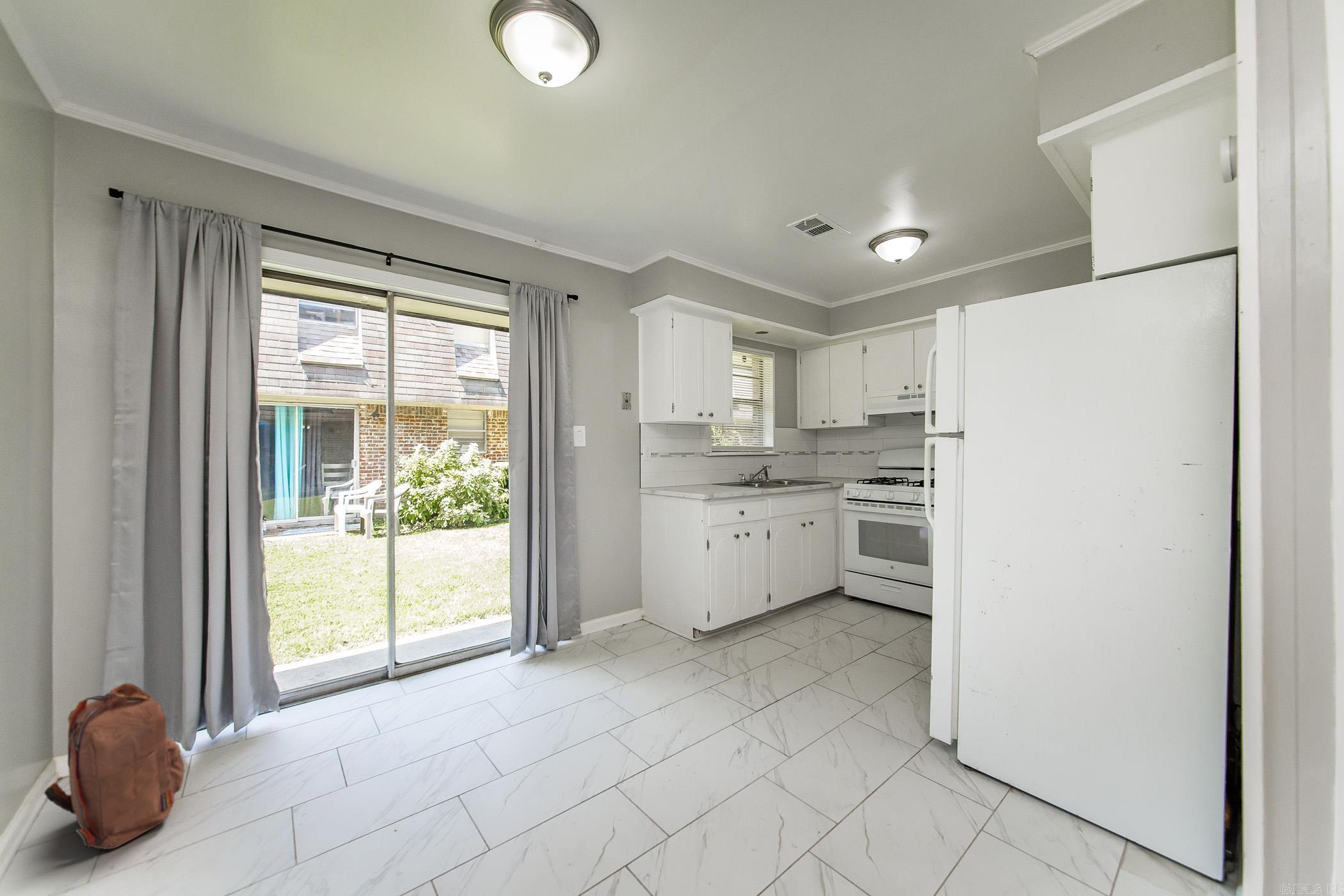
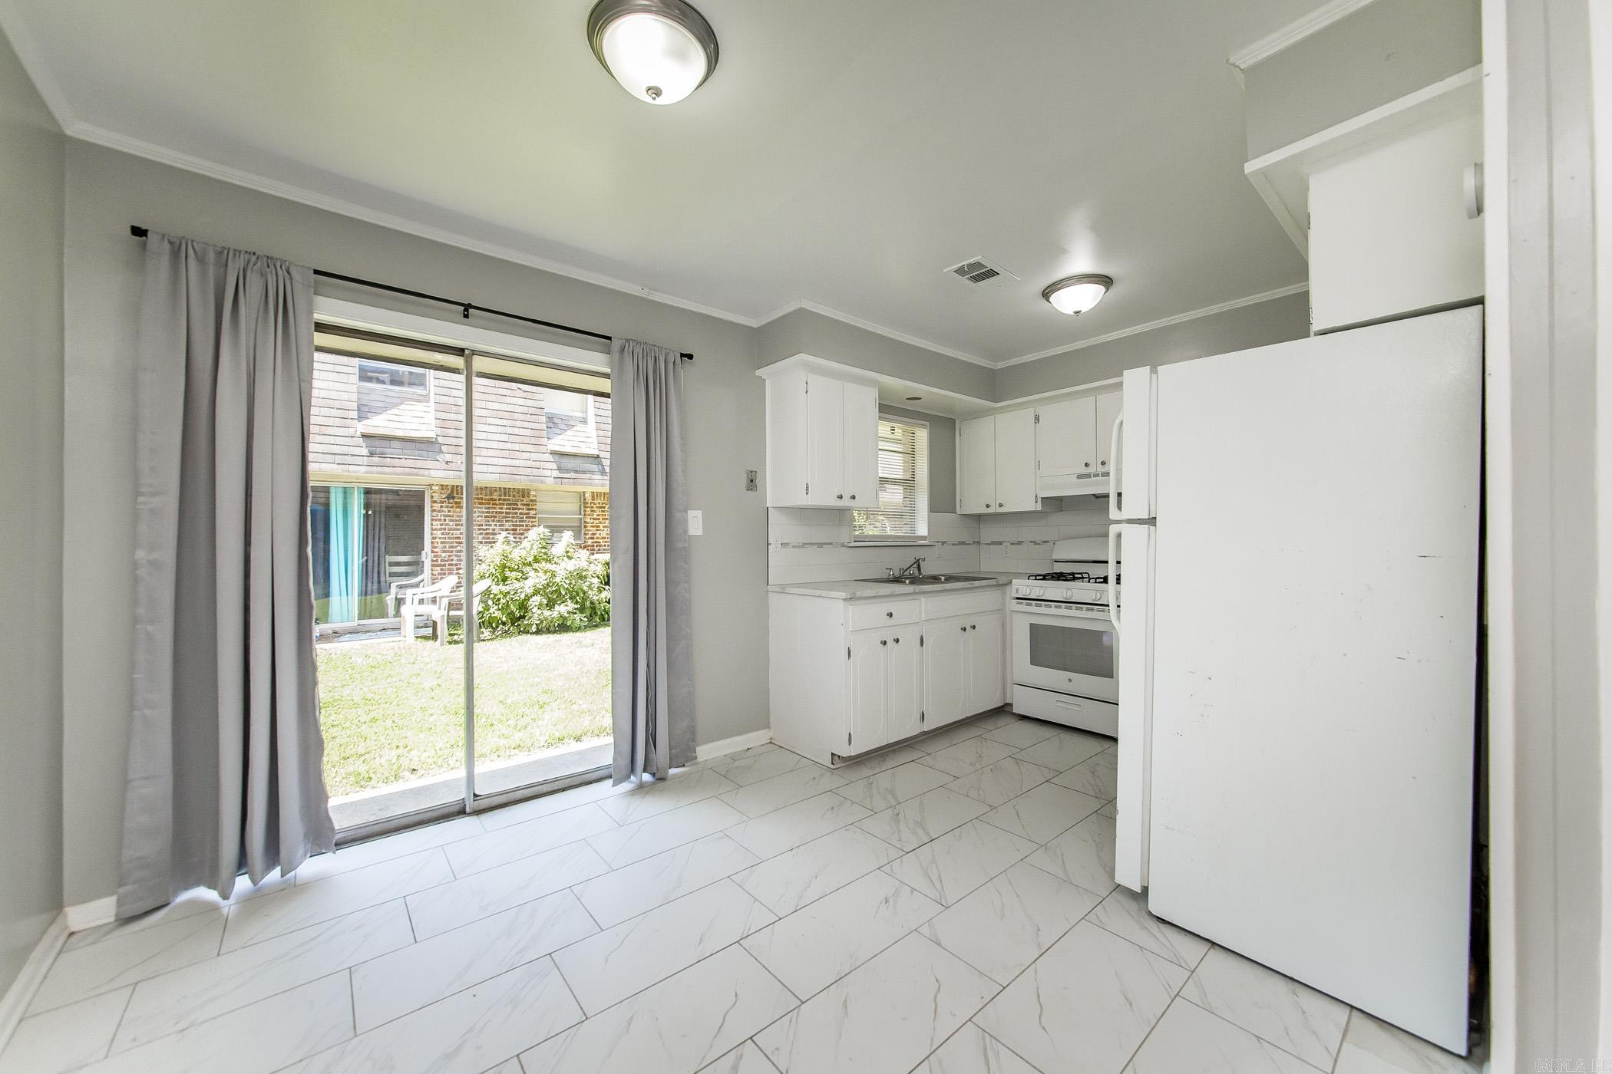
- backpack [44,683,185,850]
